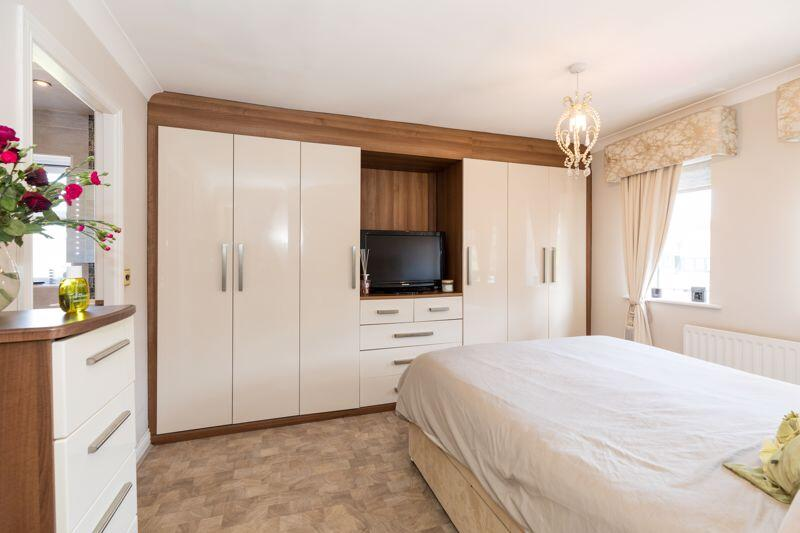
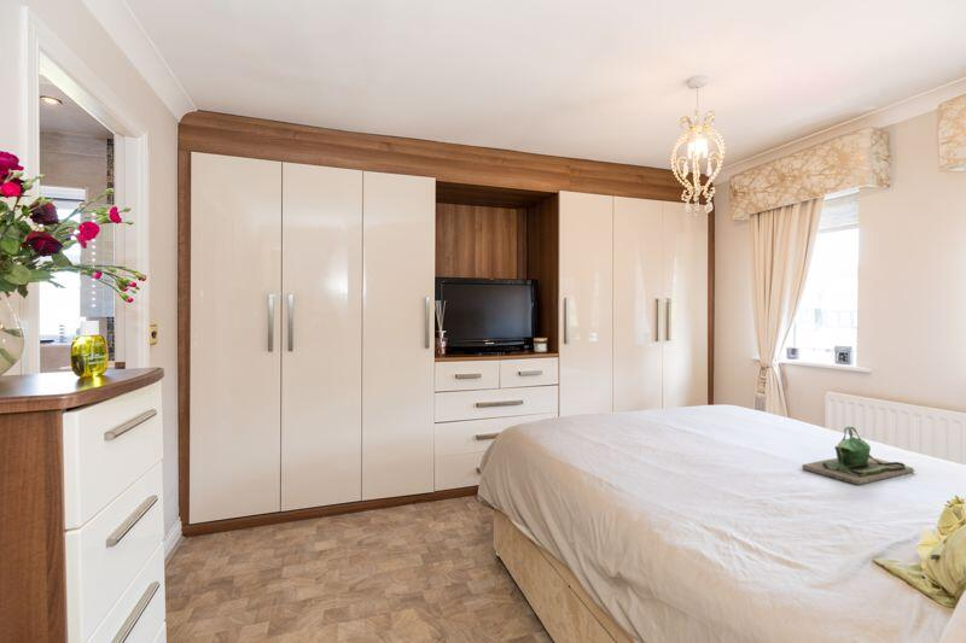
+ handbag [801,426,916,486]
